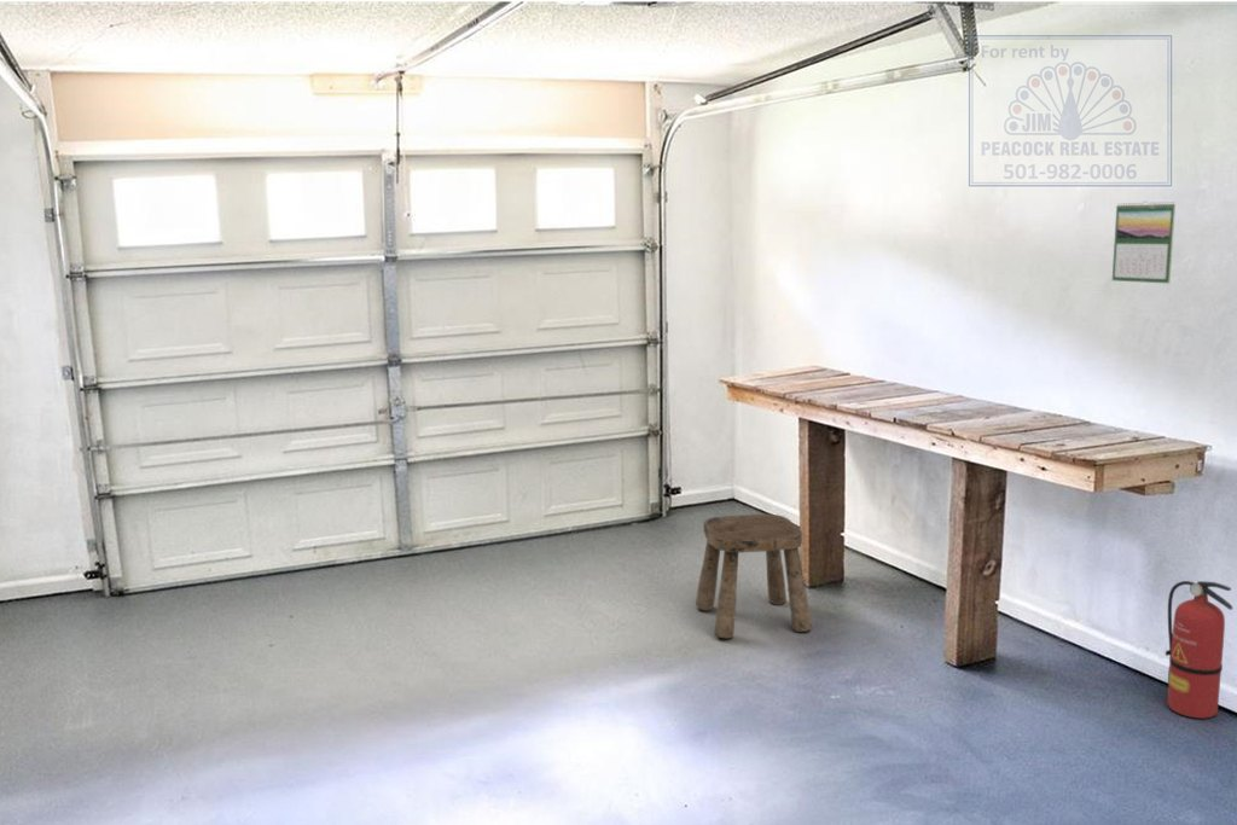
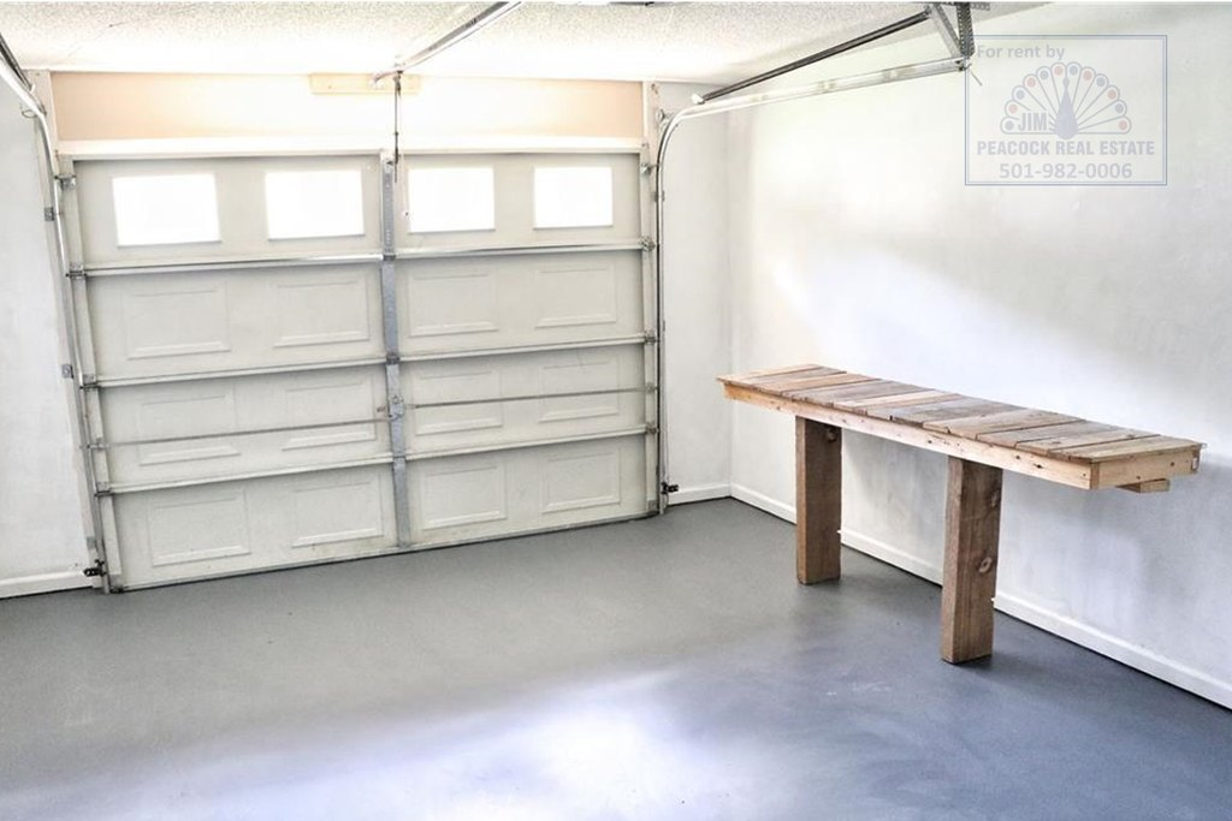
- fire extinguisher [1165,580,1233,720]
- calendar [1111,201,1177,284]
- stool [695,513,813,639]
